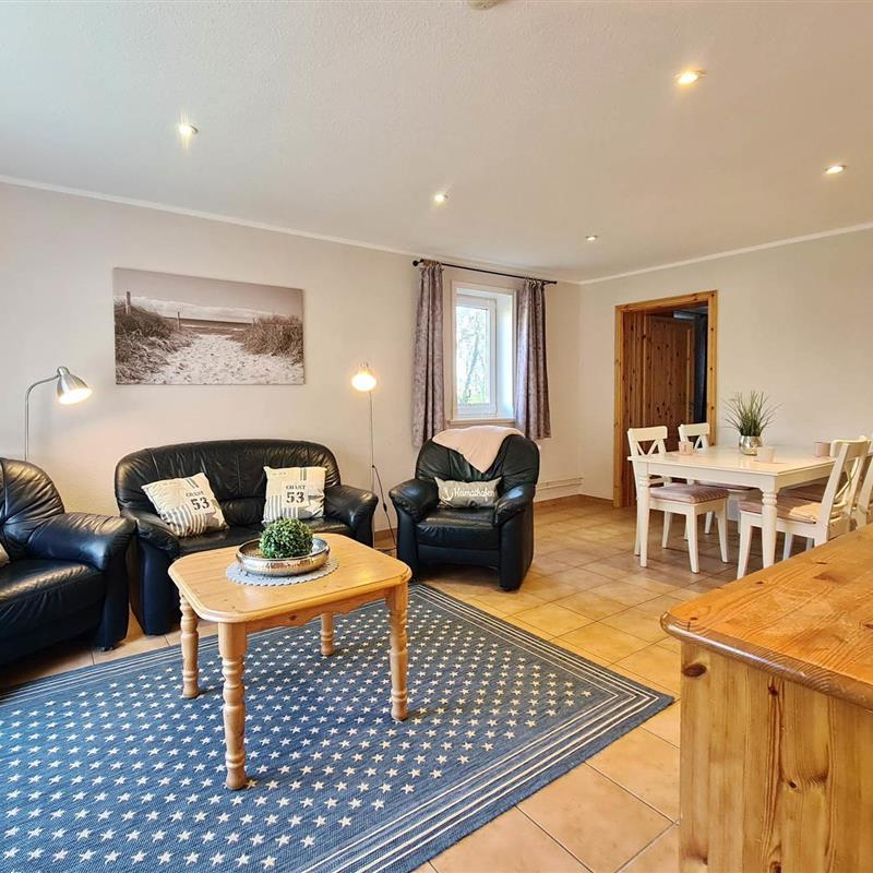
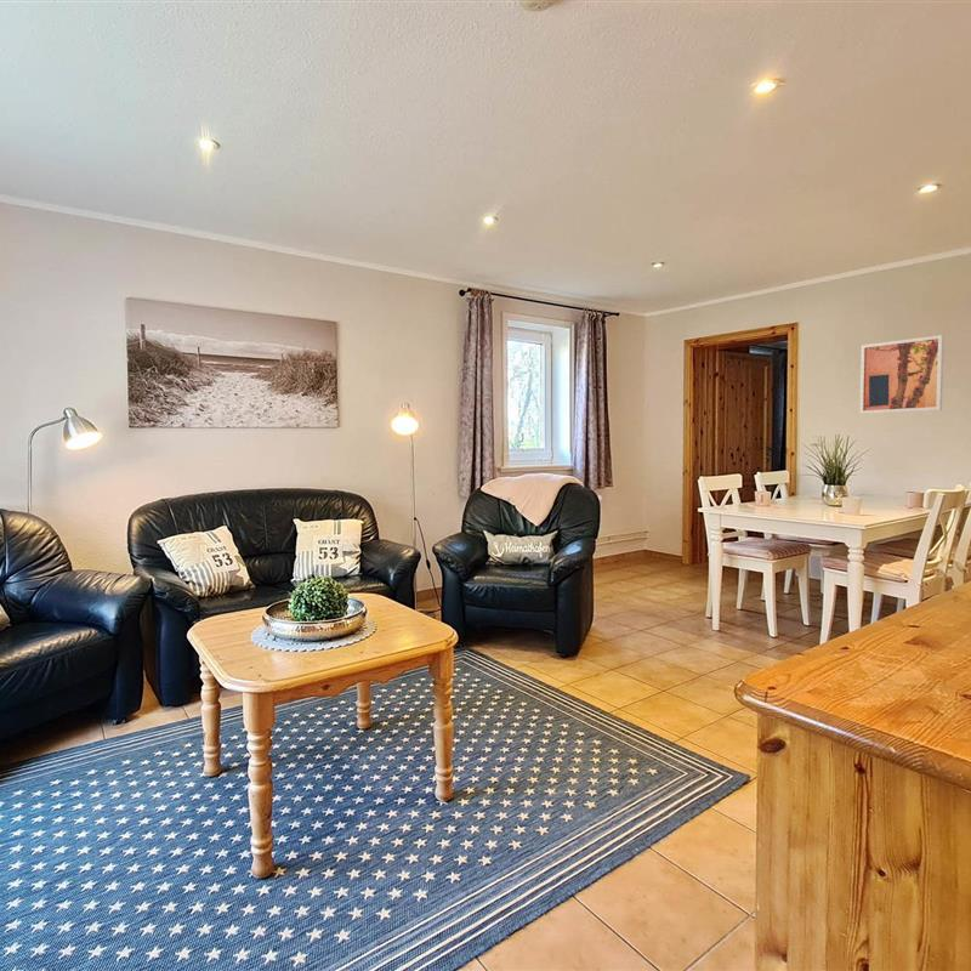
+ wall art [859,334,946,415]
